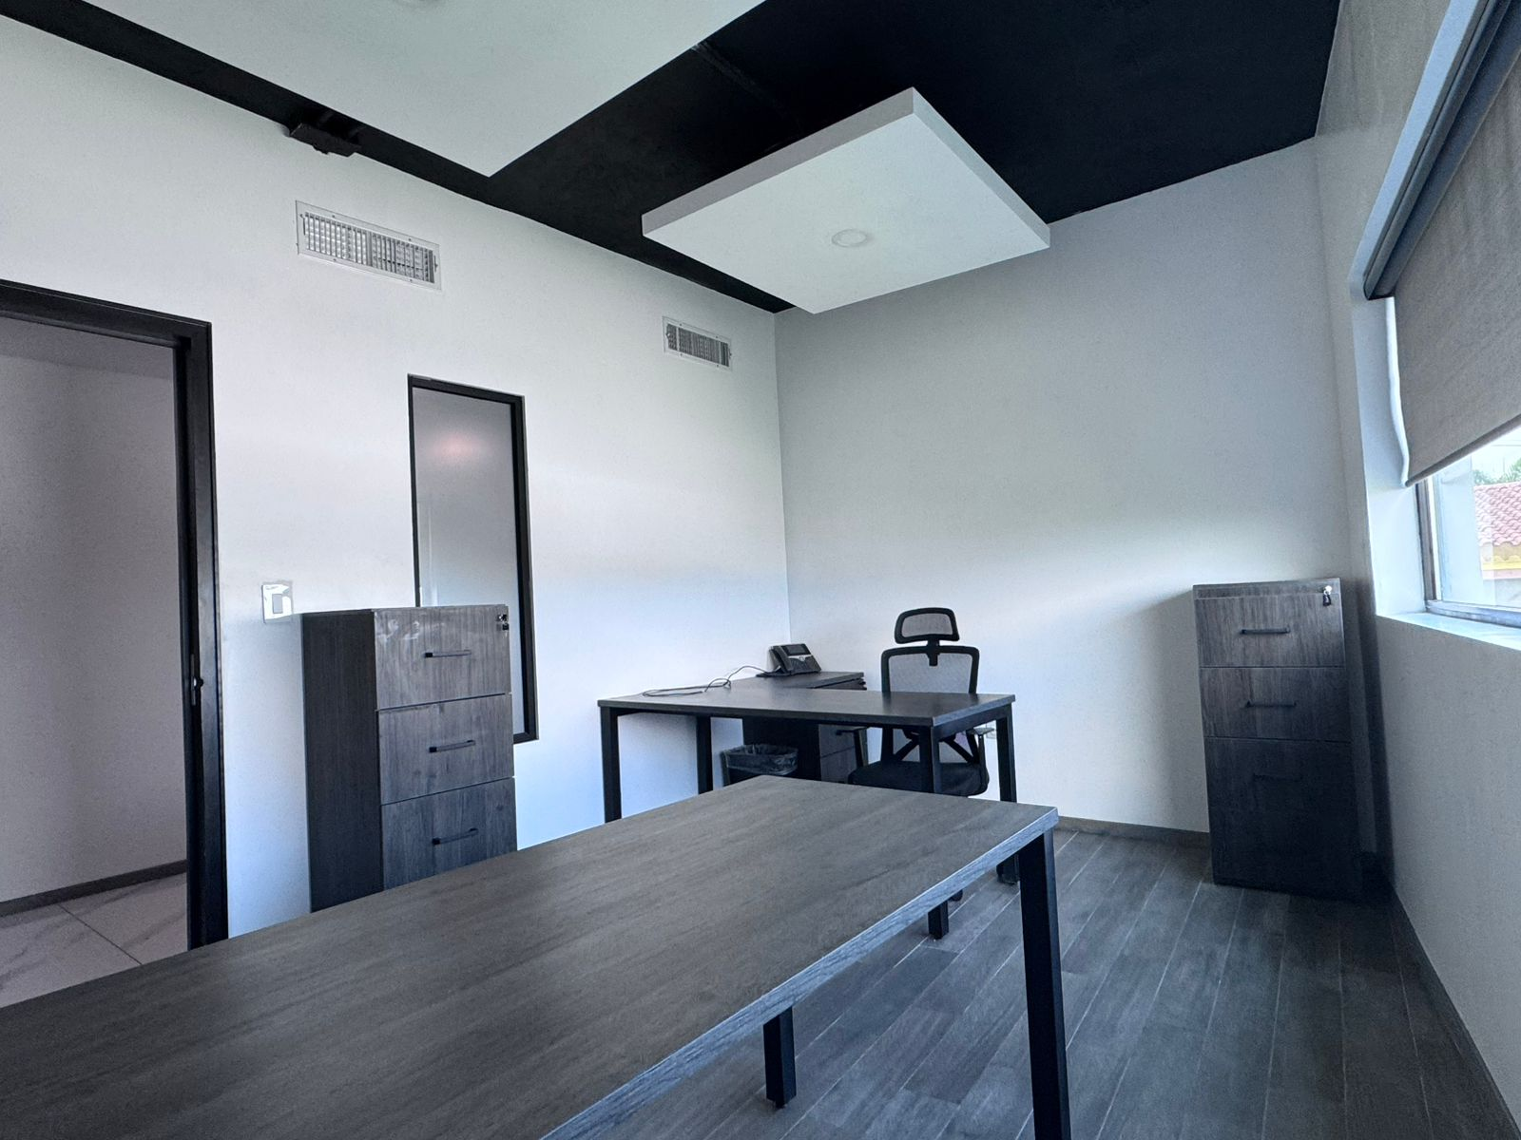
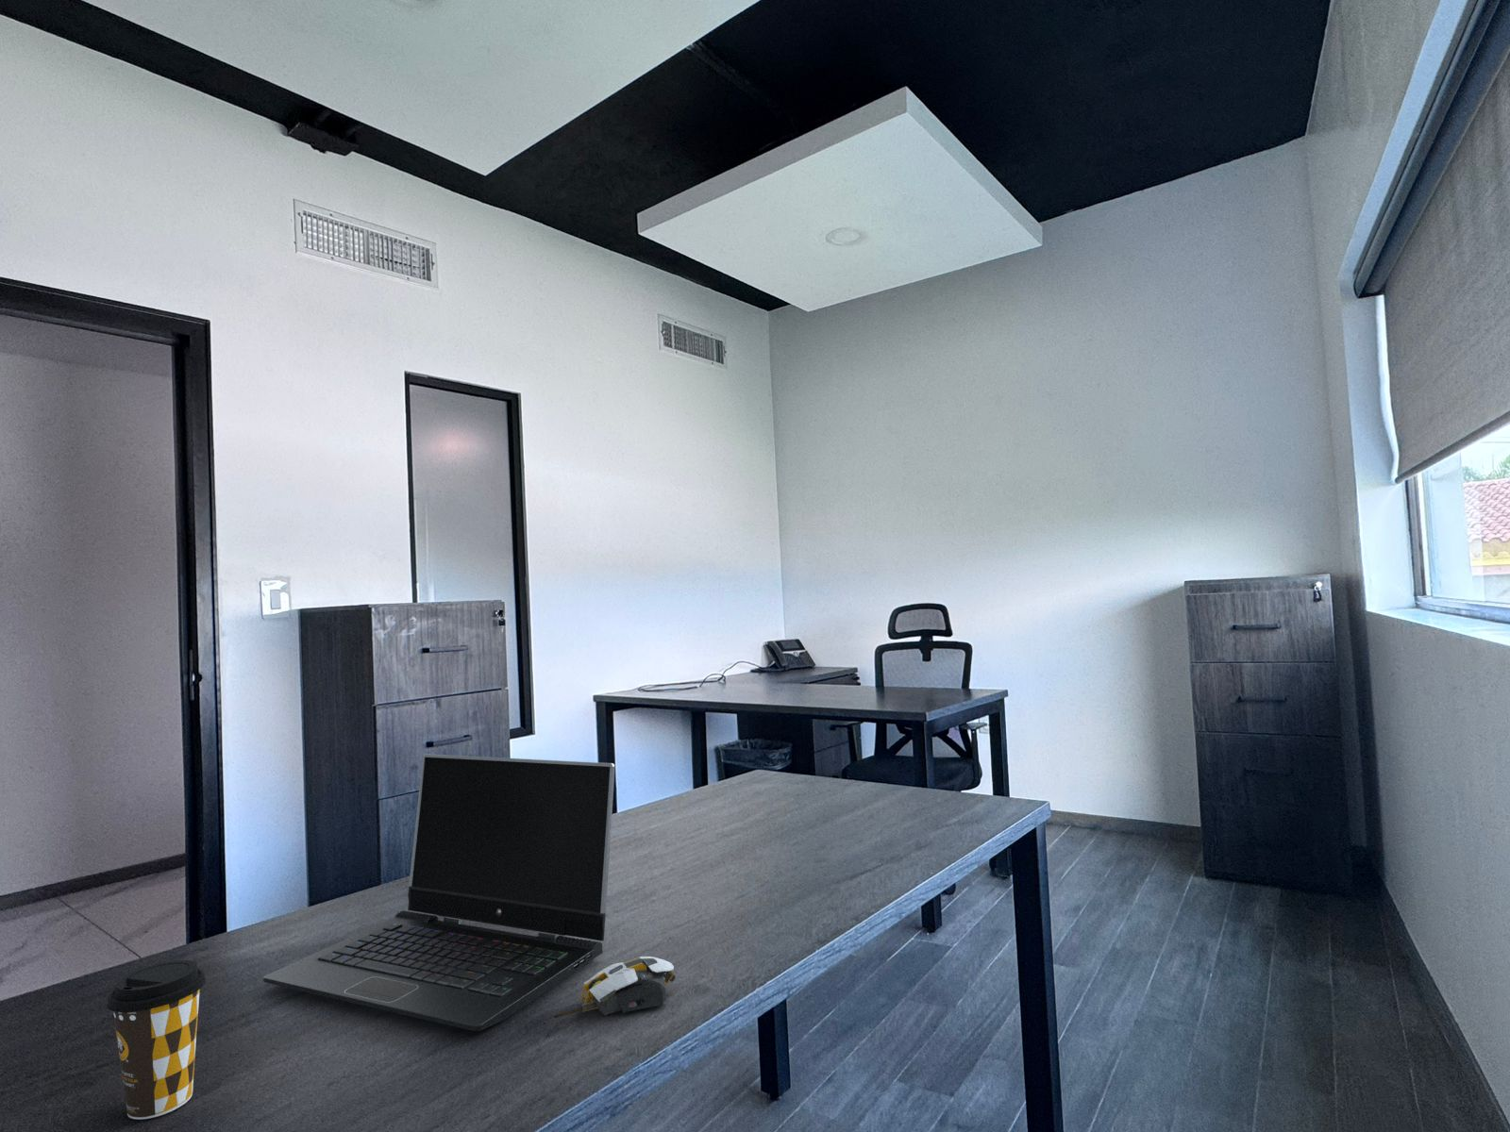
+ coffee cup [106,960,207,1120]
+ laptop computer [263,753,616,1032]
+ computer mouse [553,956,677,1019]
